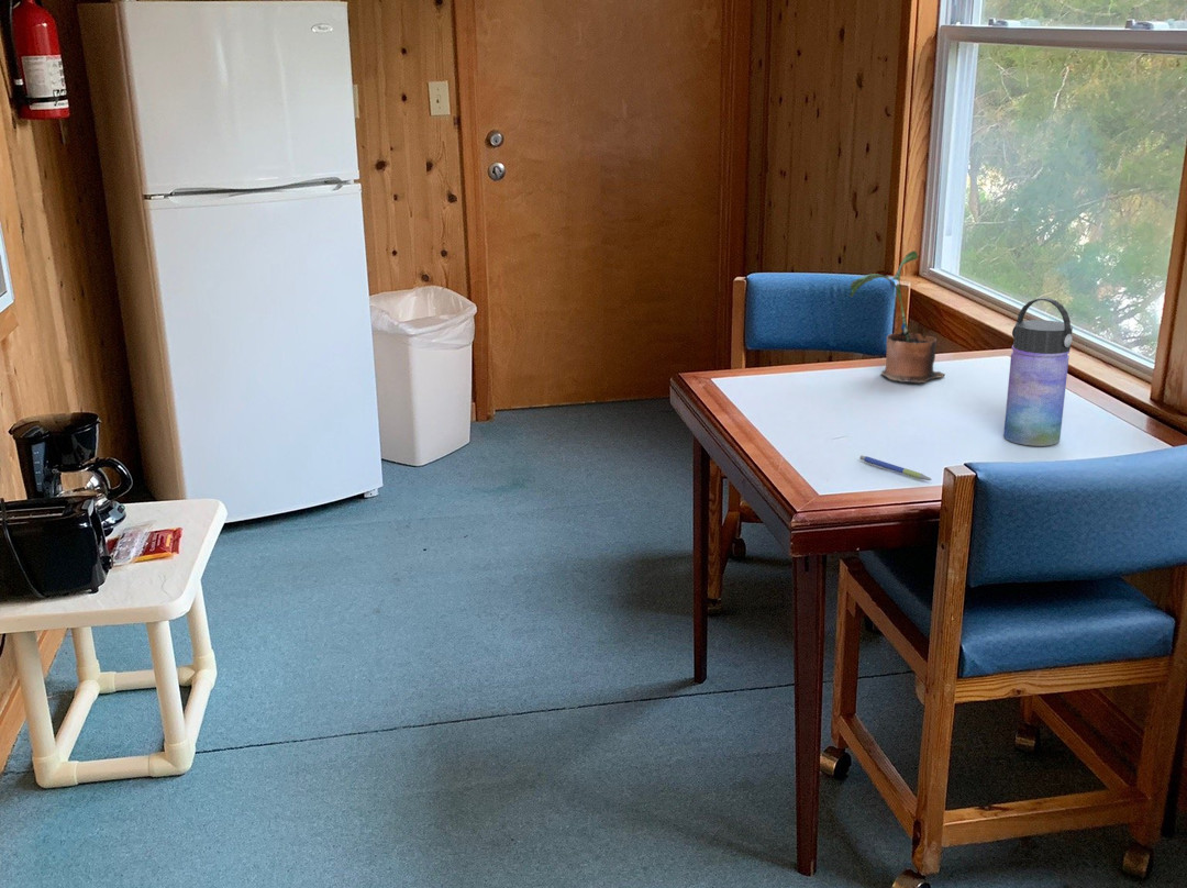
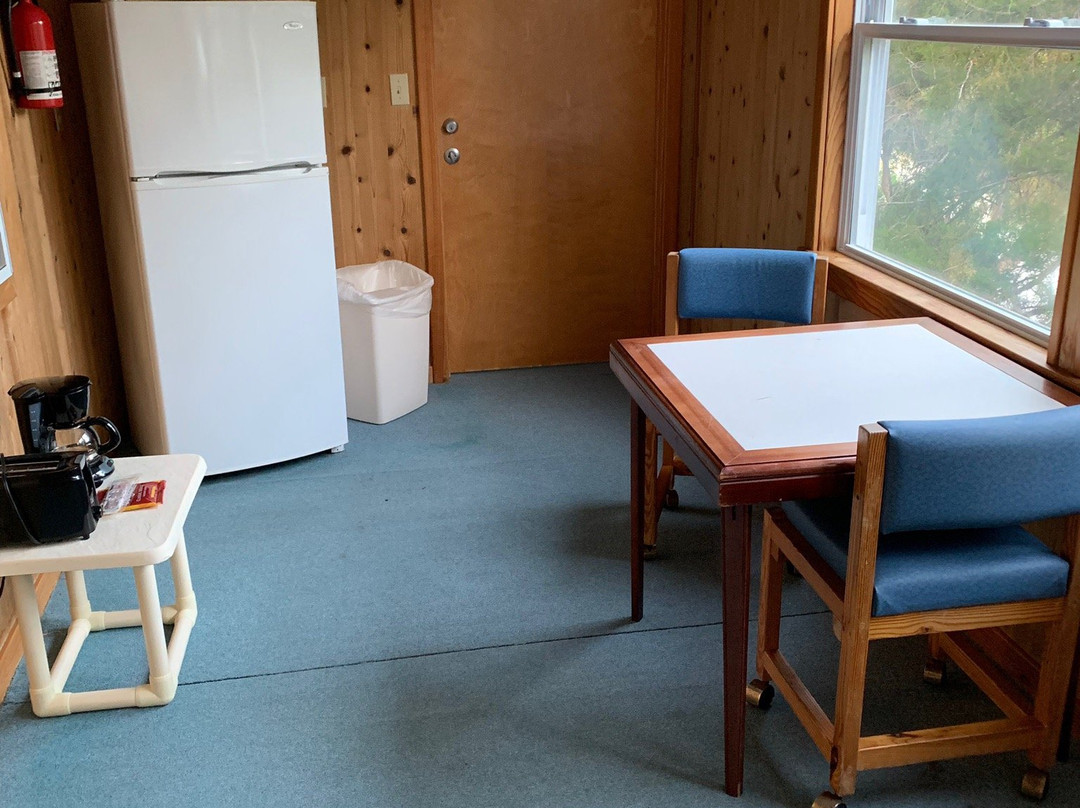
- water bottle [1002,297,1074,447]
- pen [858,455,933,481]
- potted plant [848,249,946,384]
